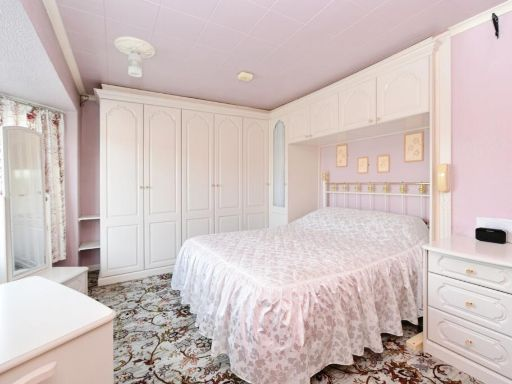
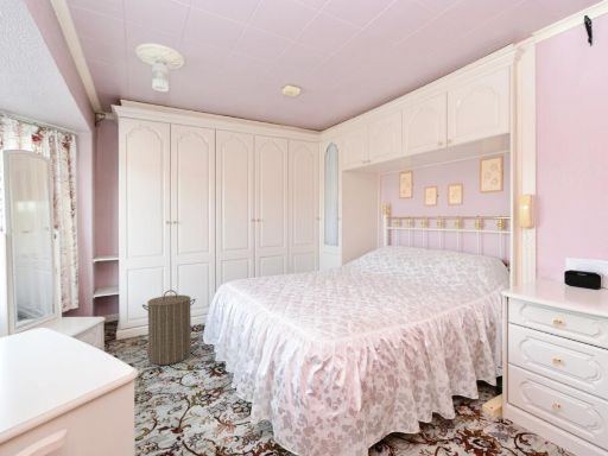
+ laundry hamper [141,289,197,366]
